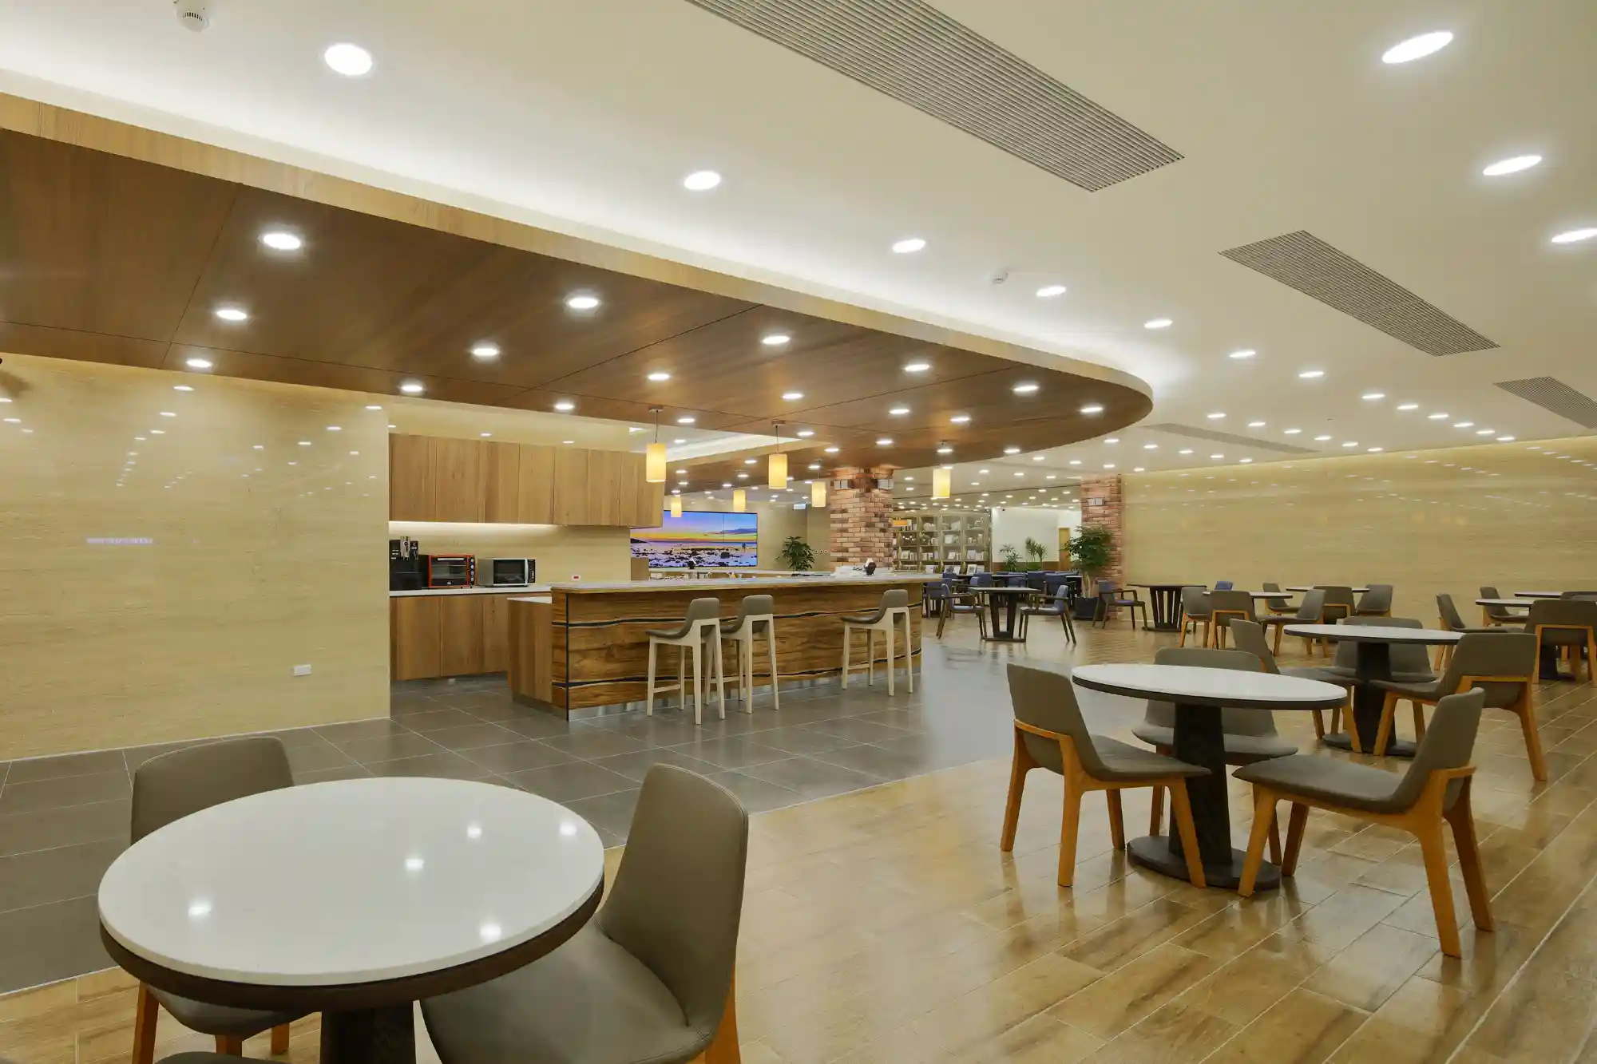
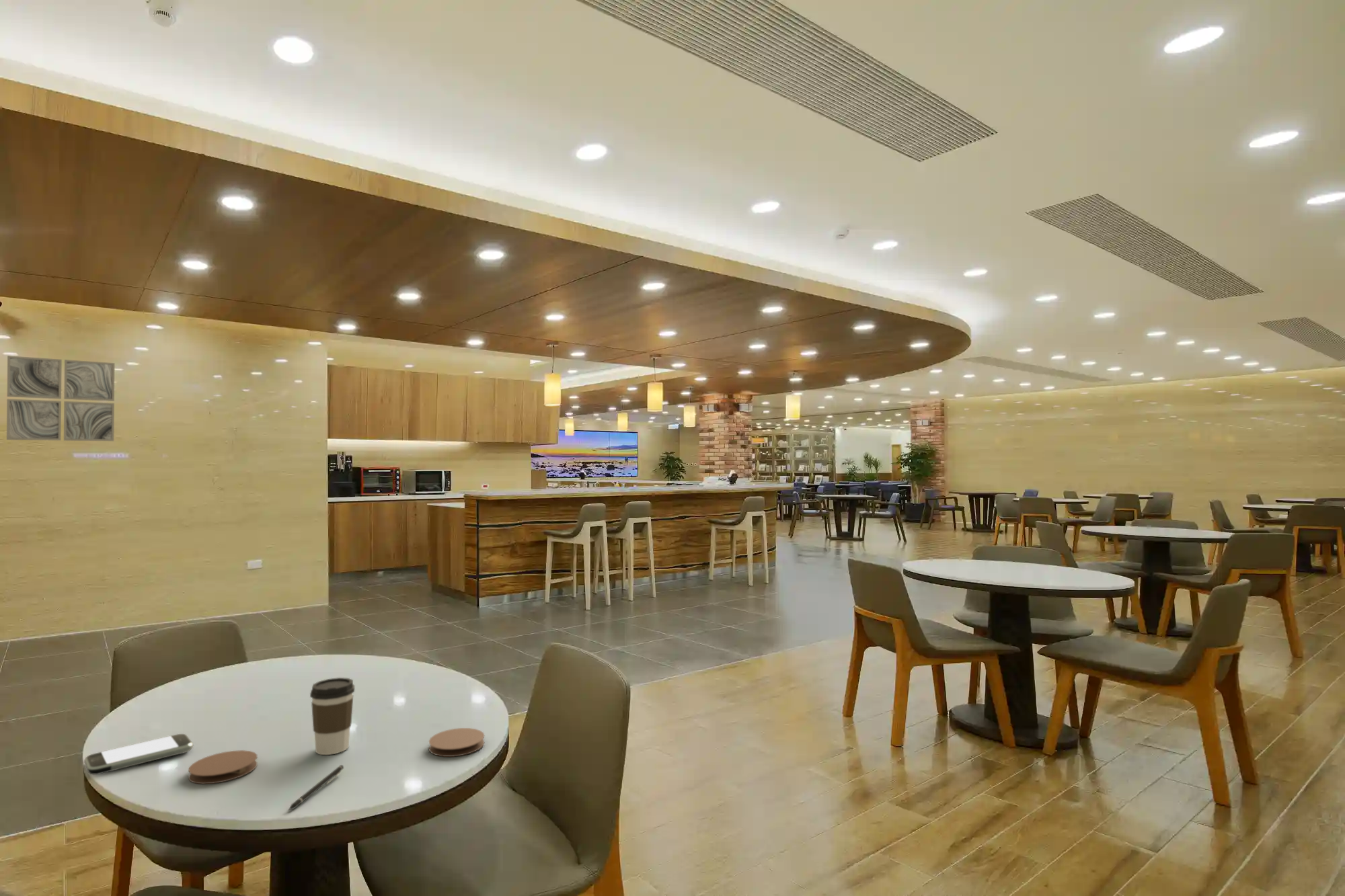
+ pen [288,764,344,811]
+ smartphone [83,733,194,775]
+ coaster [188,749,258,784]
+ coffee cup [309,677,355,756]
+ wall art [6,355,115,442]
+ coaster [428,727,485,758]
